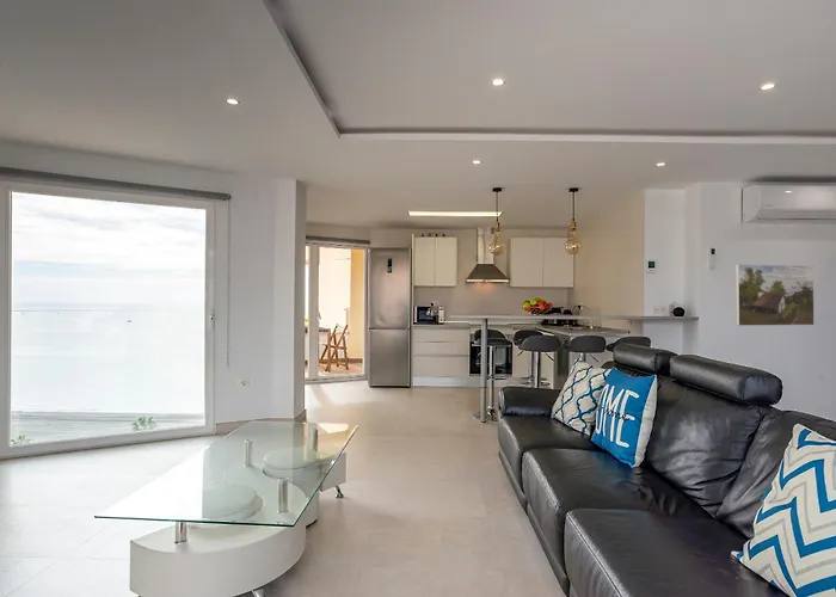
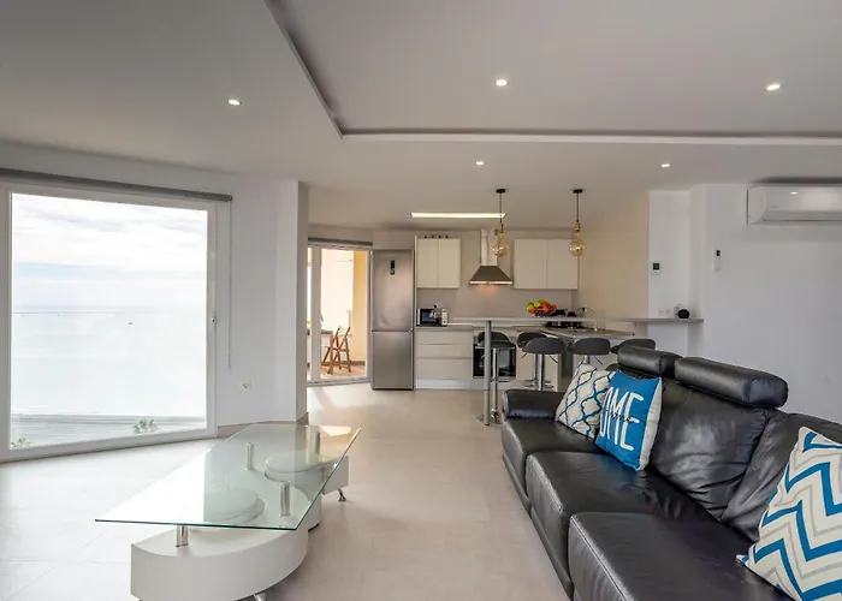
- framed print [734,263,816,327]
